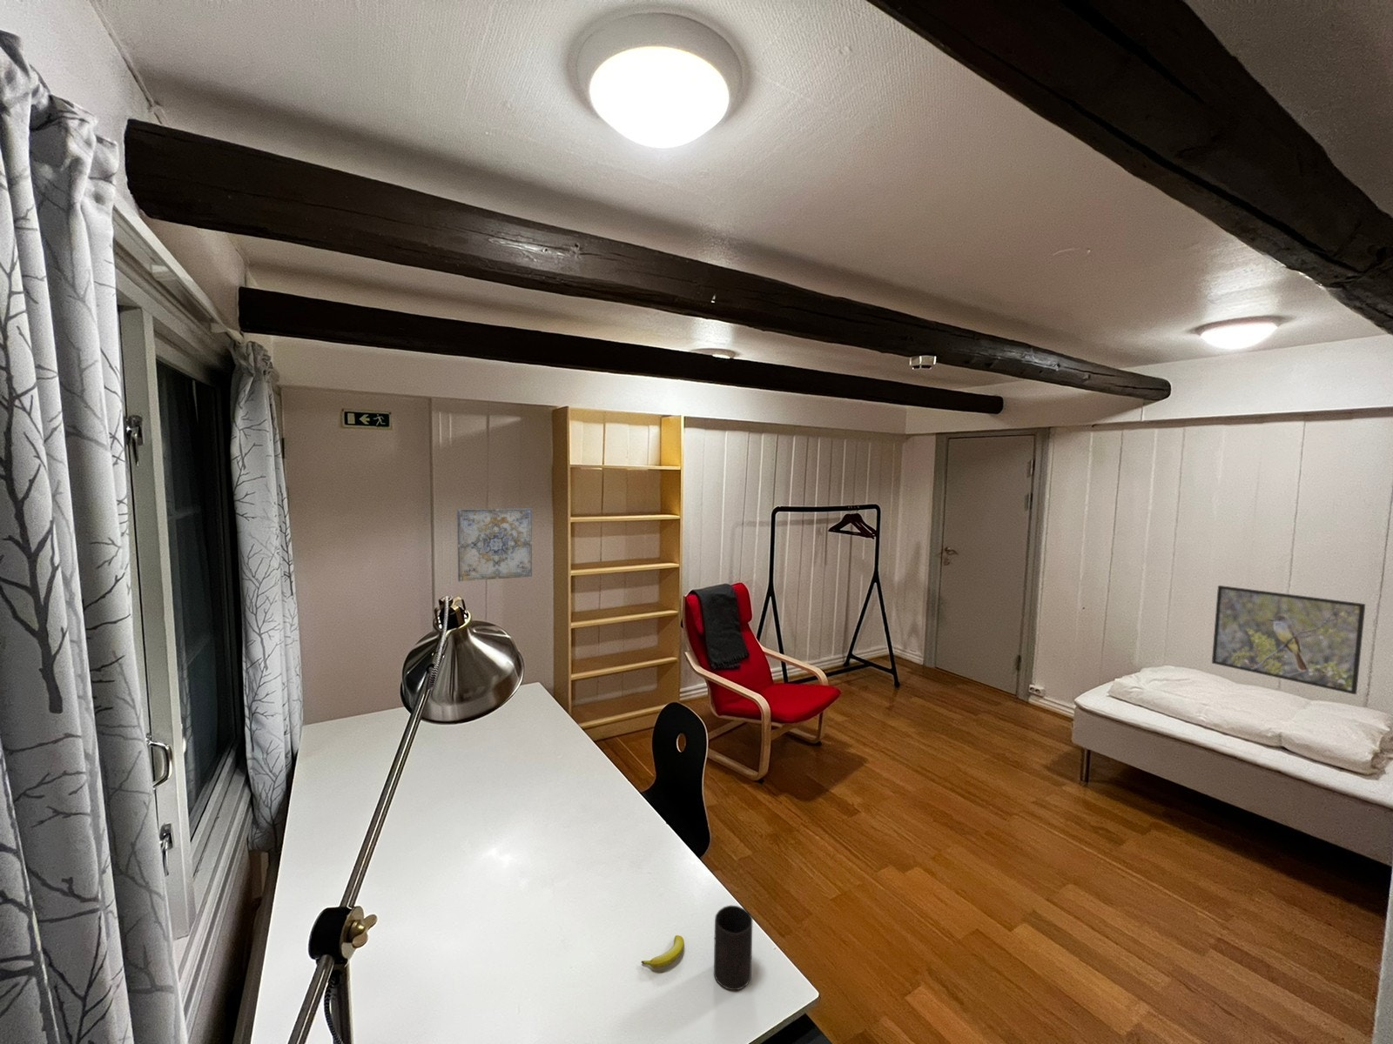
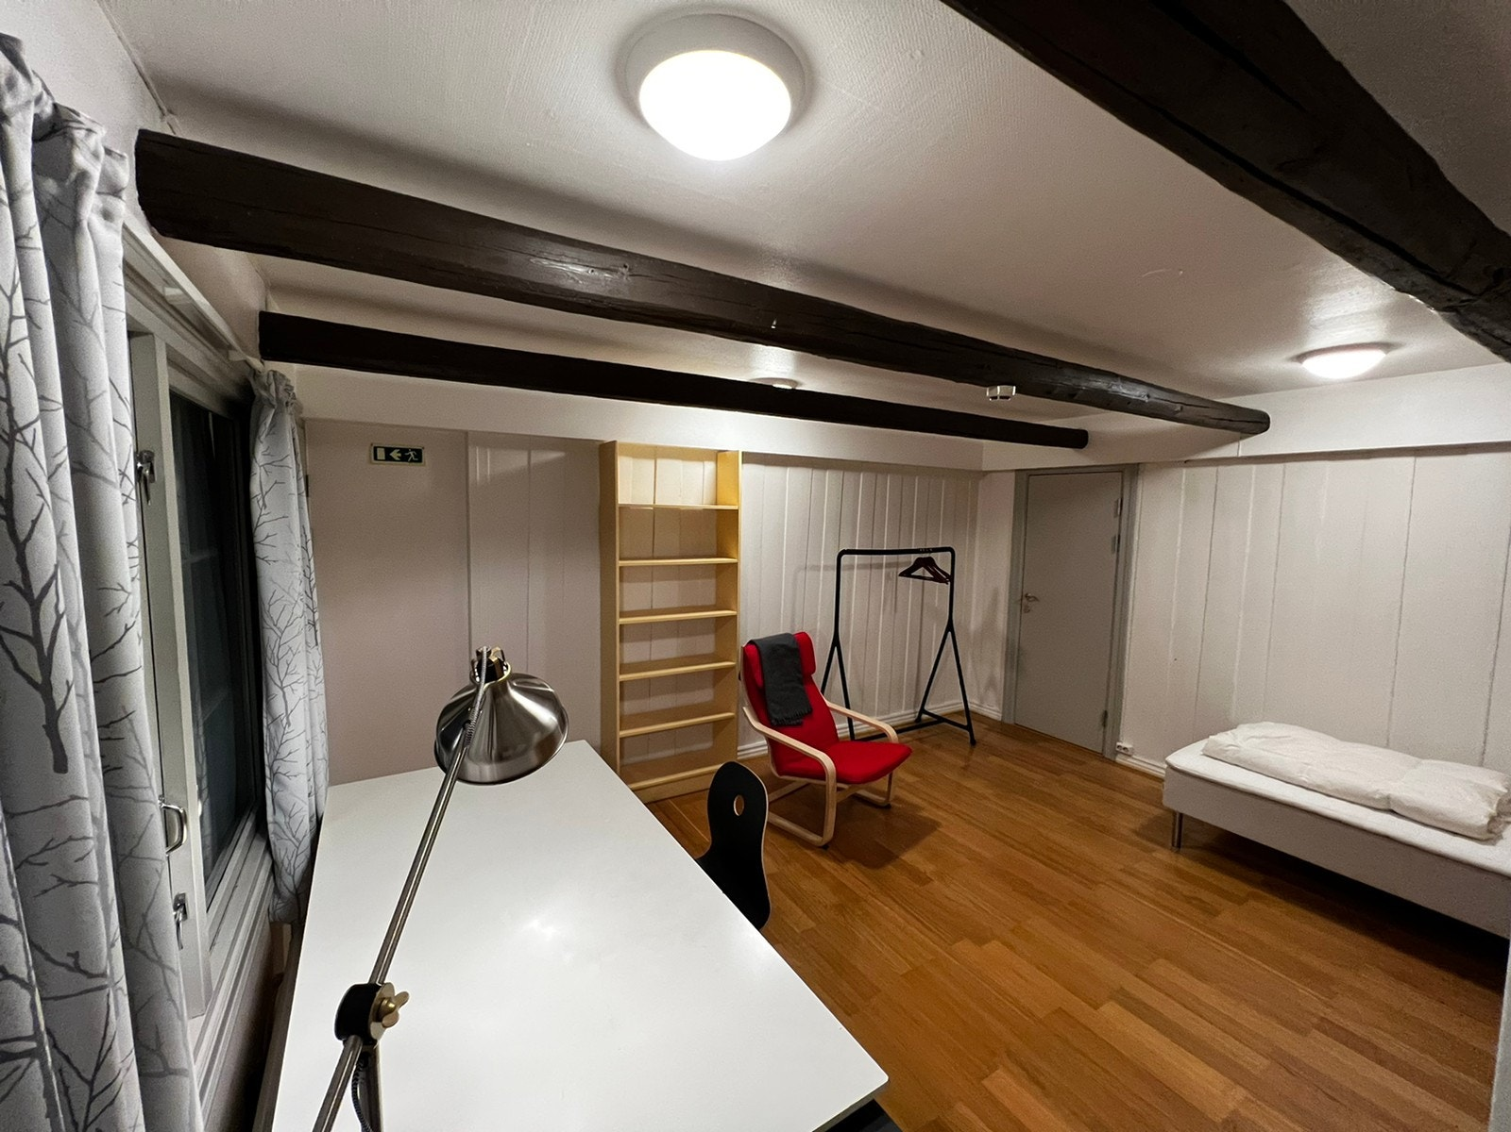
- banana [641,934,686,969]
- cup [713,905,754,991]
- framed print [1211,585,1366,695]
- wall art [456,508,533,582]
